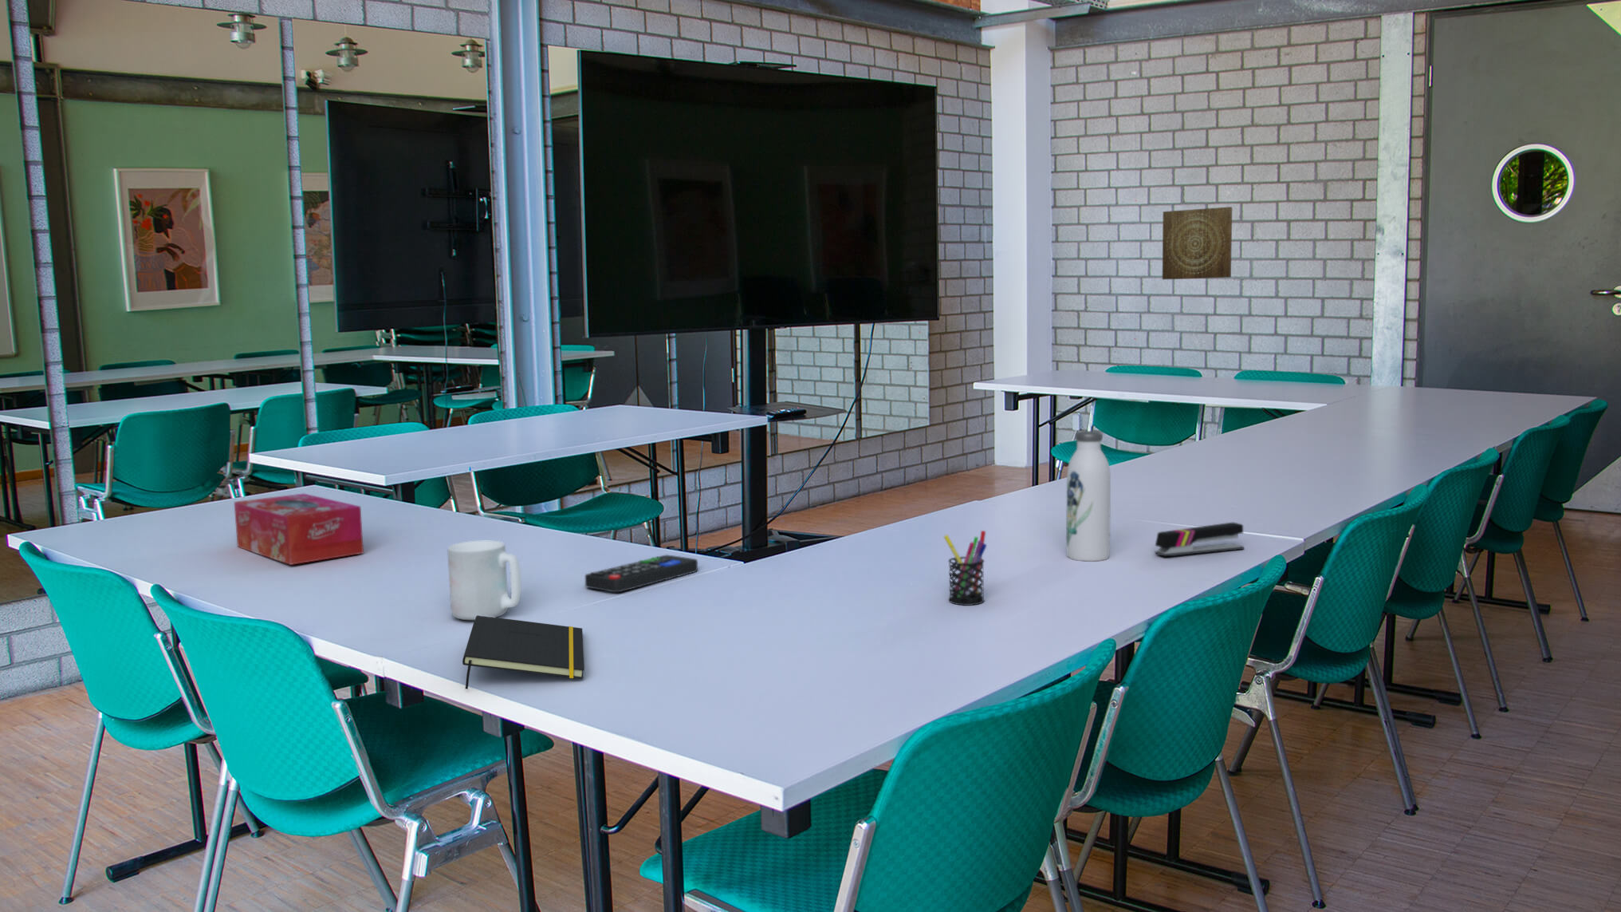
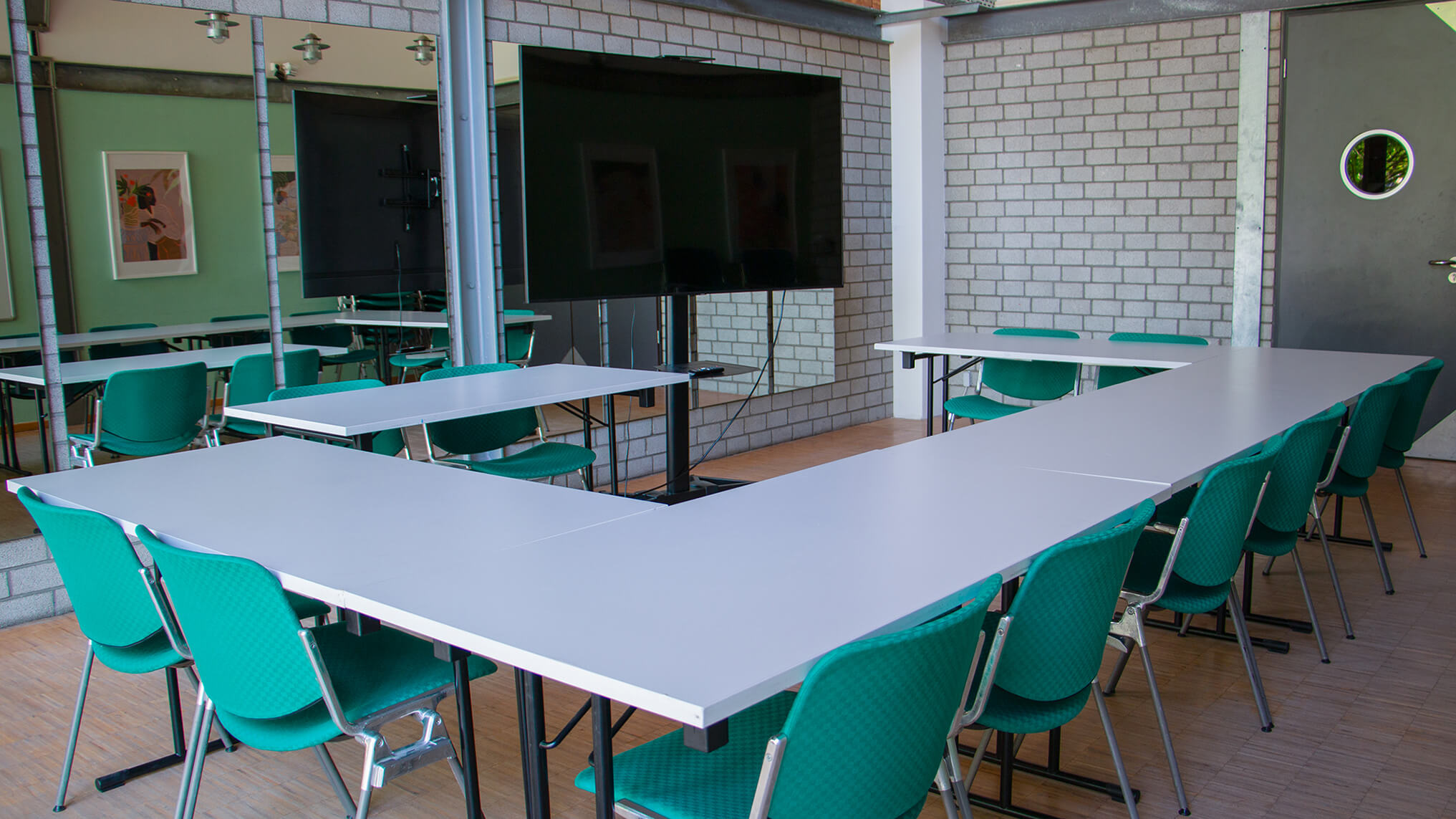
- stapler [1153,522,1245,558]
- pen holder [943,530,988,607]
- remote control [584,555,698,592]
- notepad [462,615,586,690]
- mug [448,540,521,620]
- tissue box [234,492,364,566]
- wall art [1161,206,1232,281]
- water bottle [1065,430,1111,562]
